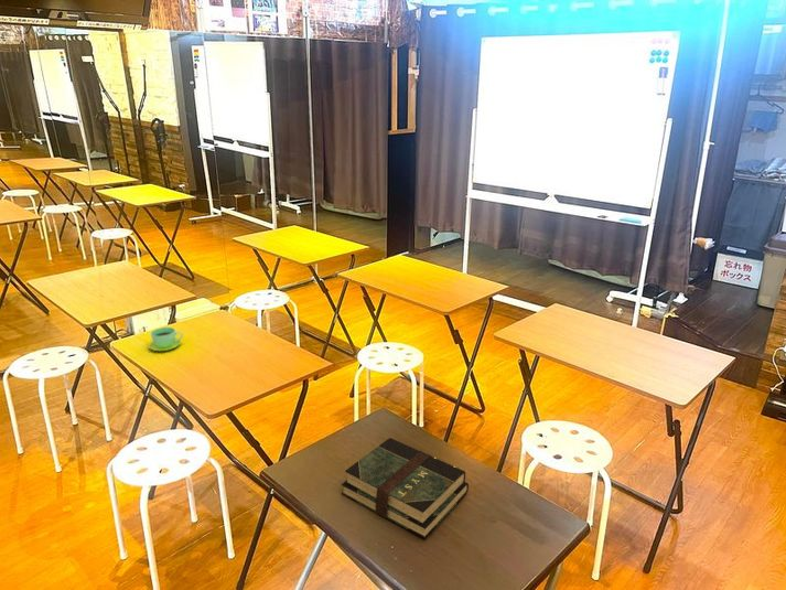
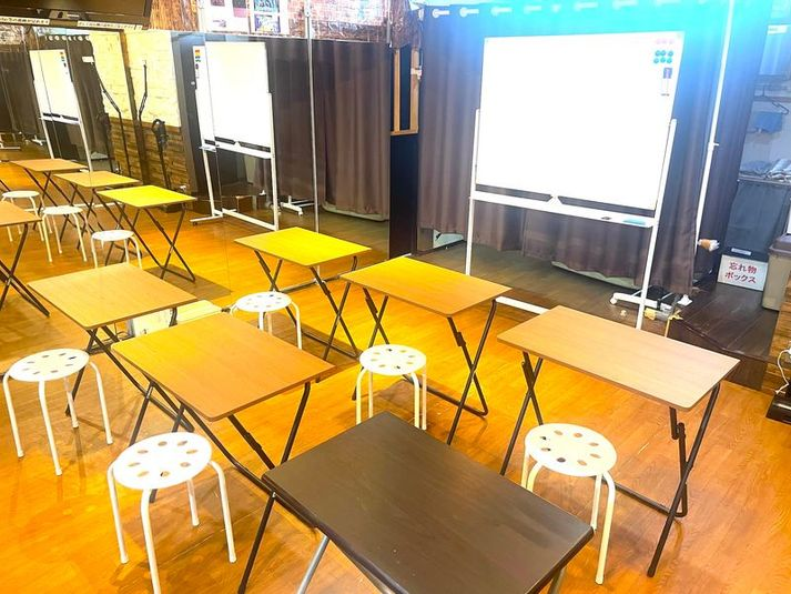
- cup [147,326,184,352]
- book [341,437,470,539]
